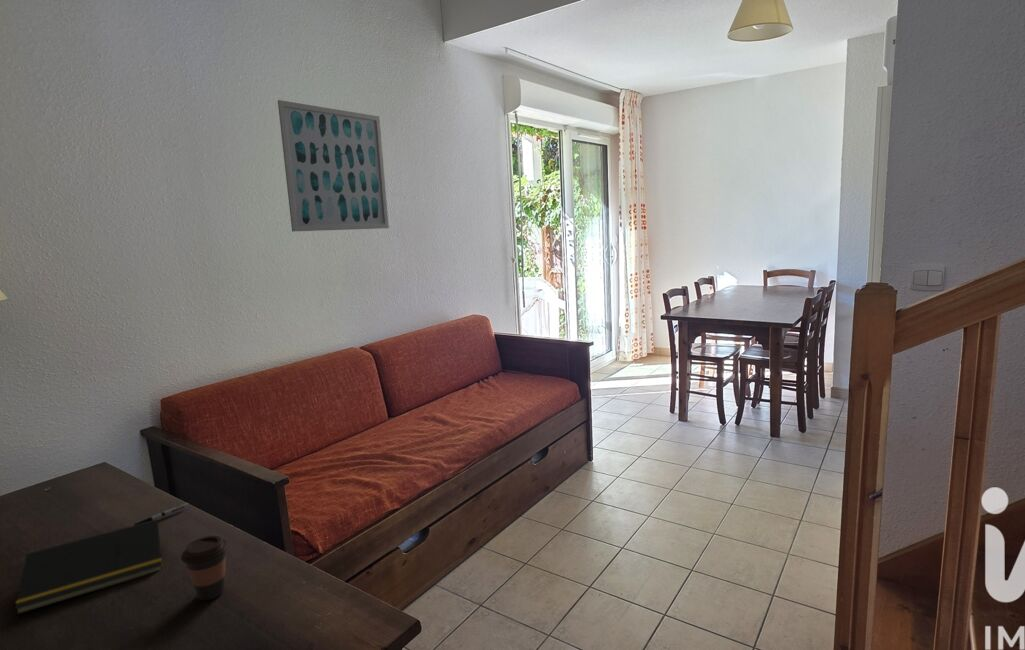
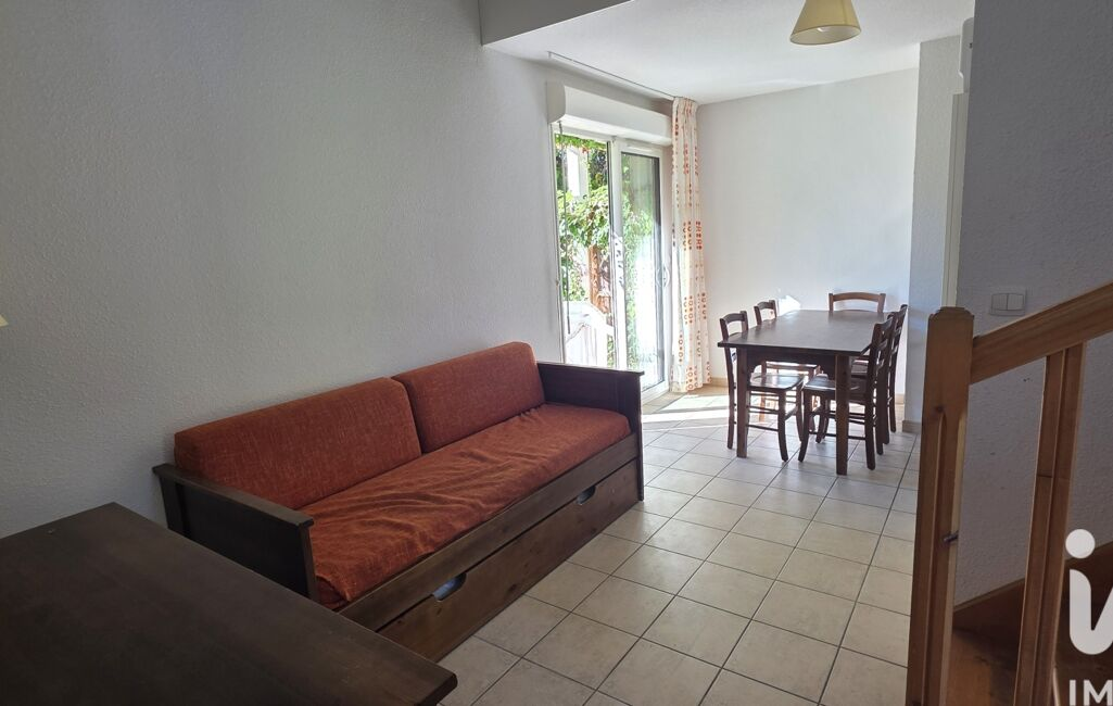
- pen [131,502,190,526]
- notepad [14,519,163,616]
- coffee cup [180,535,229,601]
- wall art [277,99,390,233]
